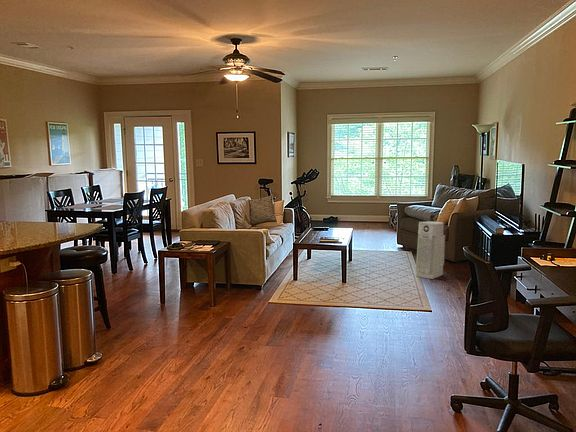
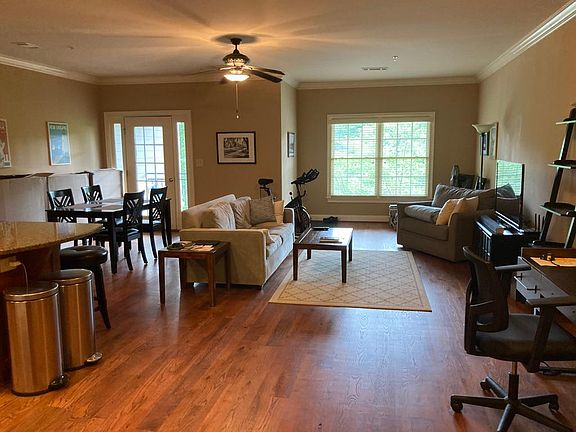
- air purifier [414,221,446,280]
